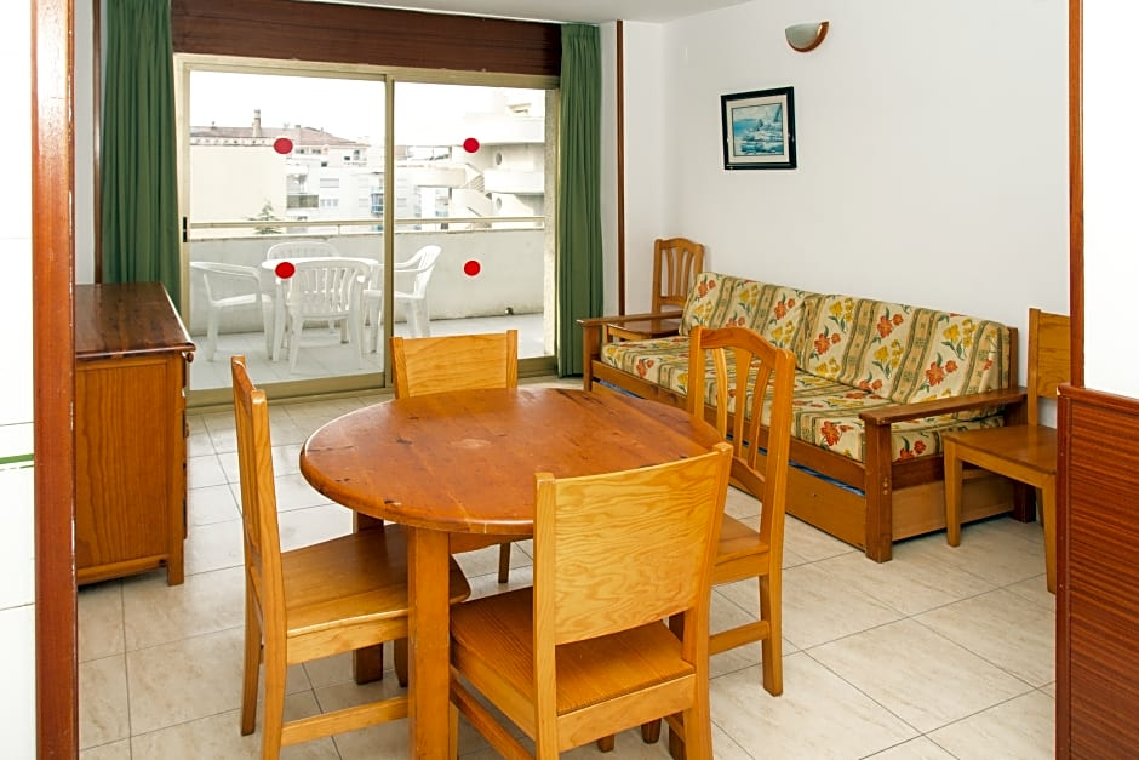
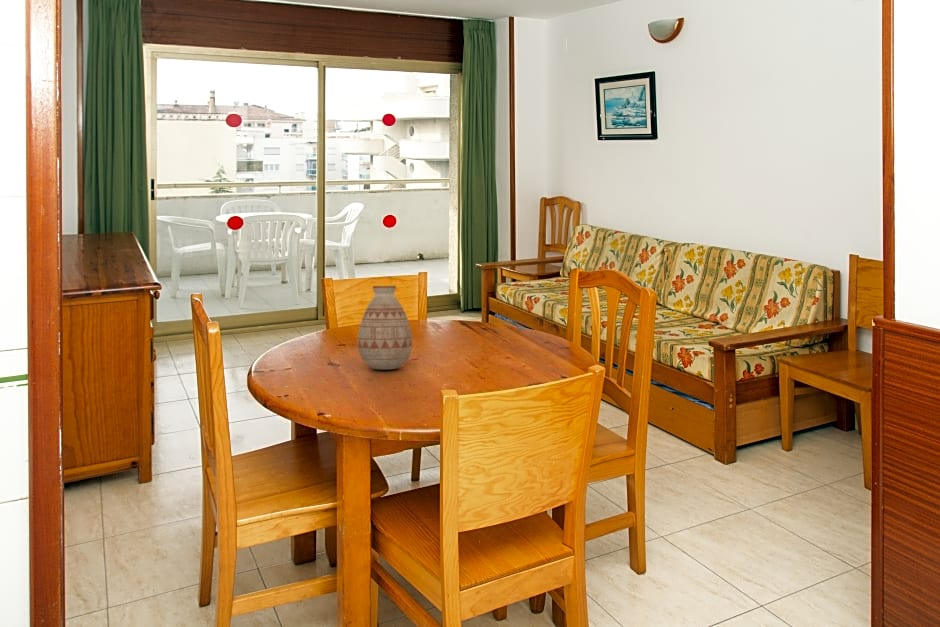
+ vase [357,285,413,370]
